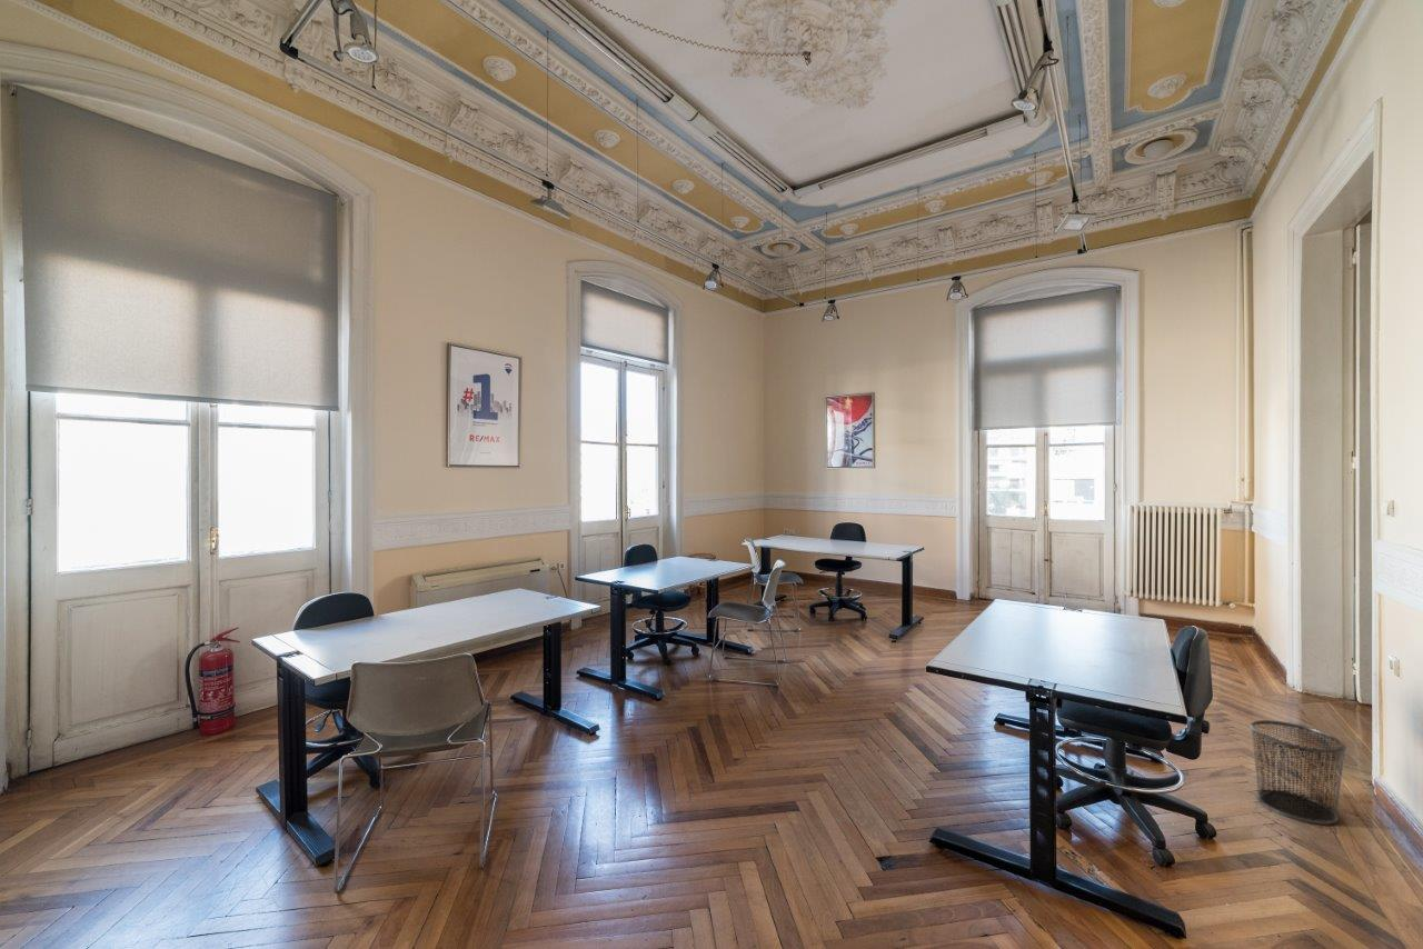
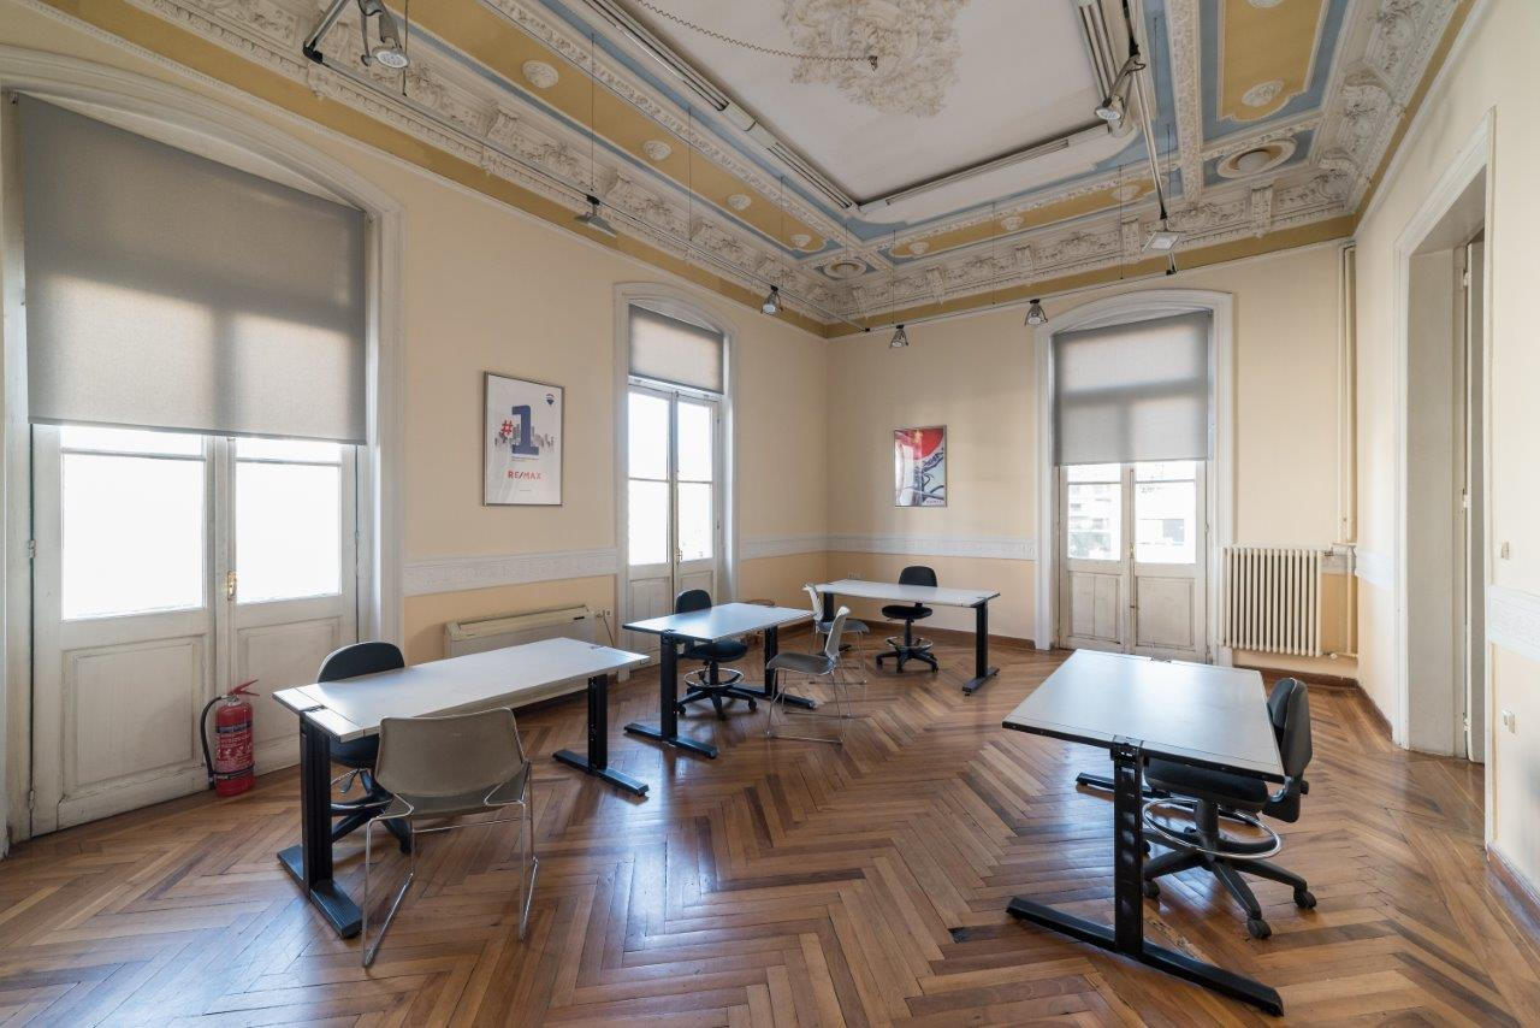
- waste bin [1248,719,1347,826]
